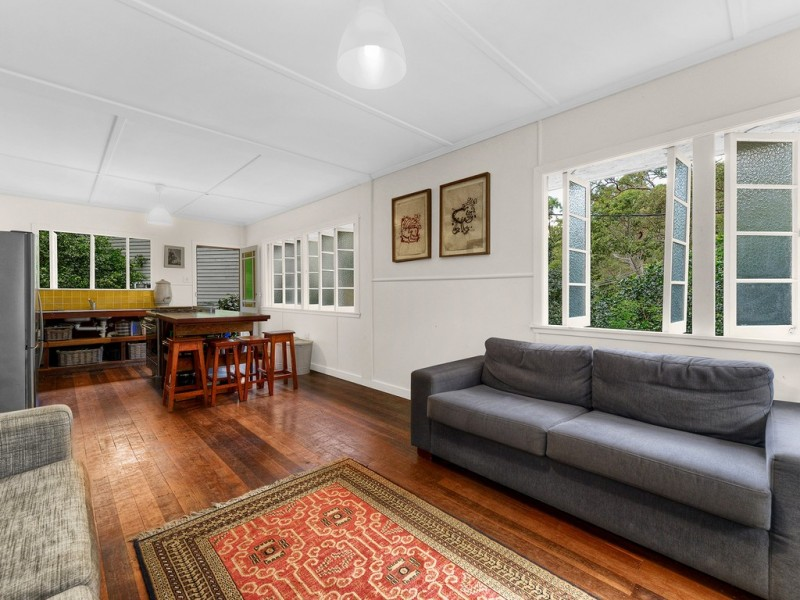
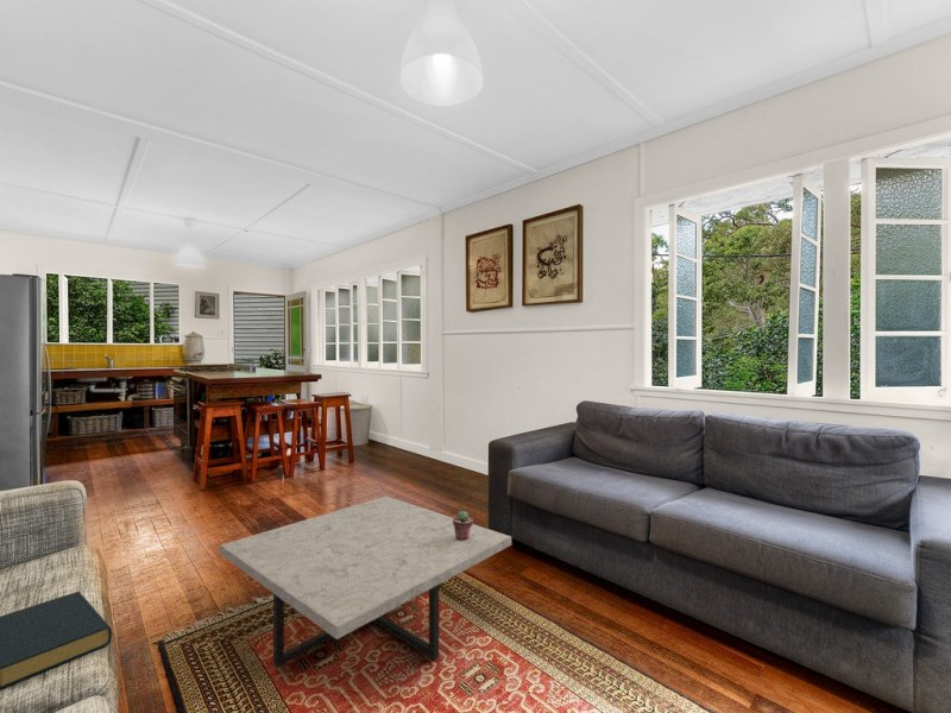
+ coffee table [219,496,512,669]
+ hardback book [0,591,113,690]
+ potted succulent [452,510,474,541]
